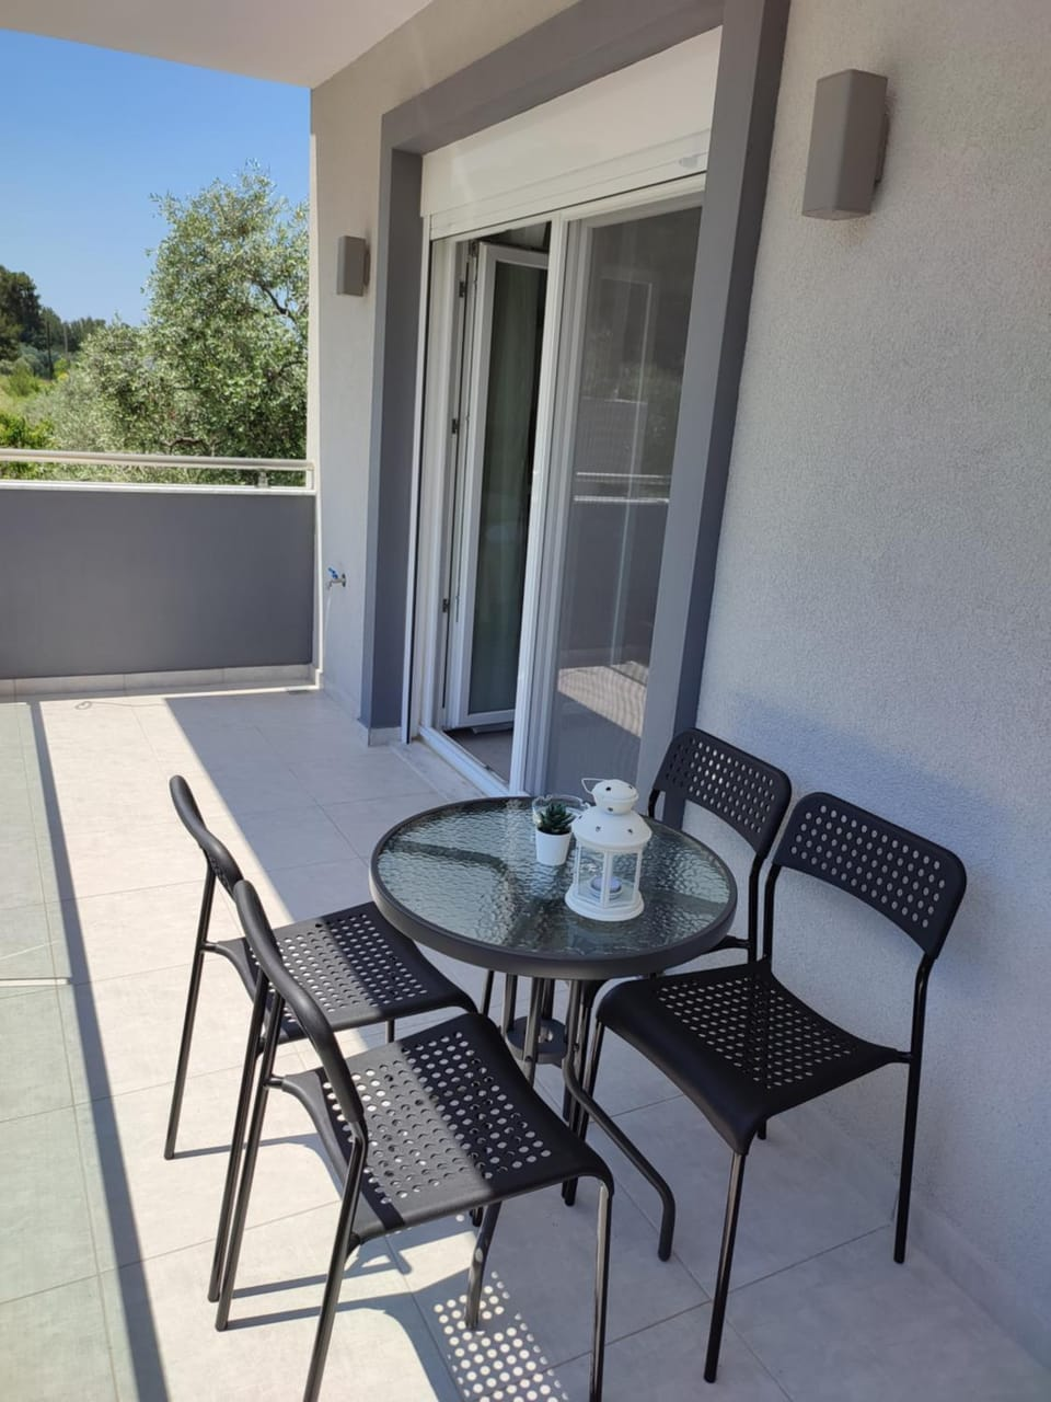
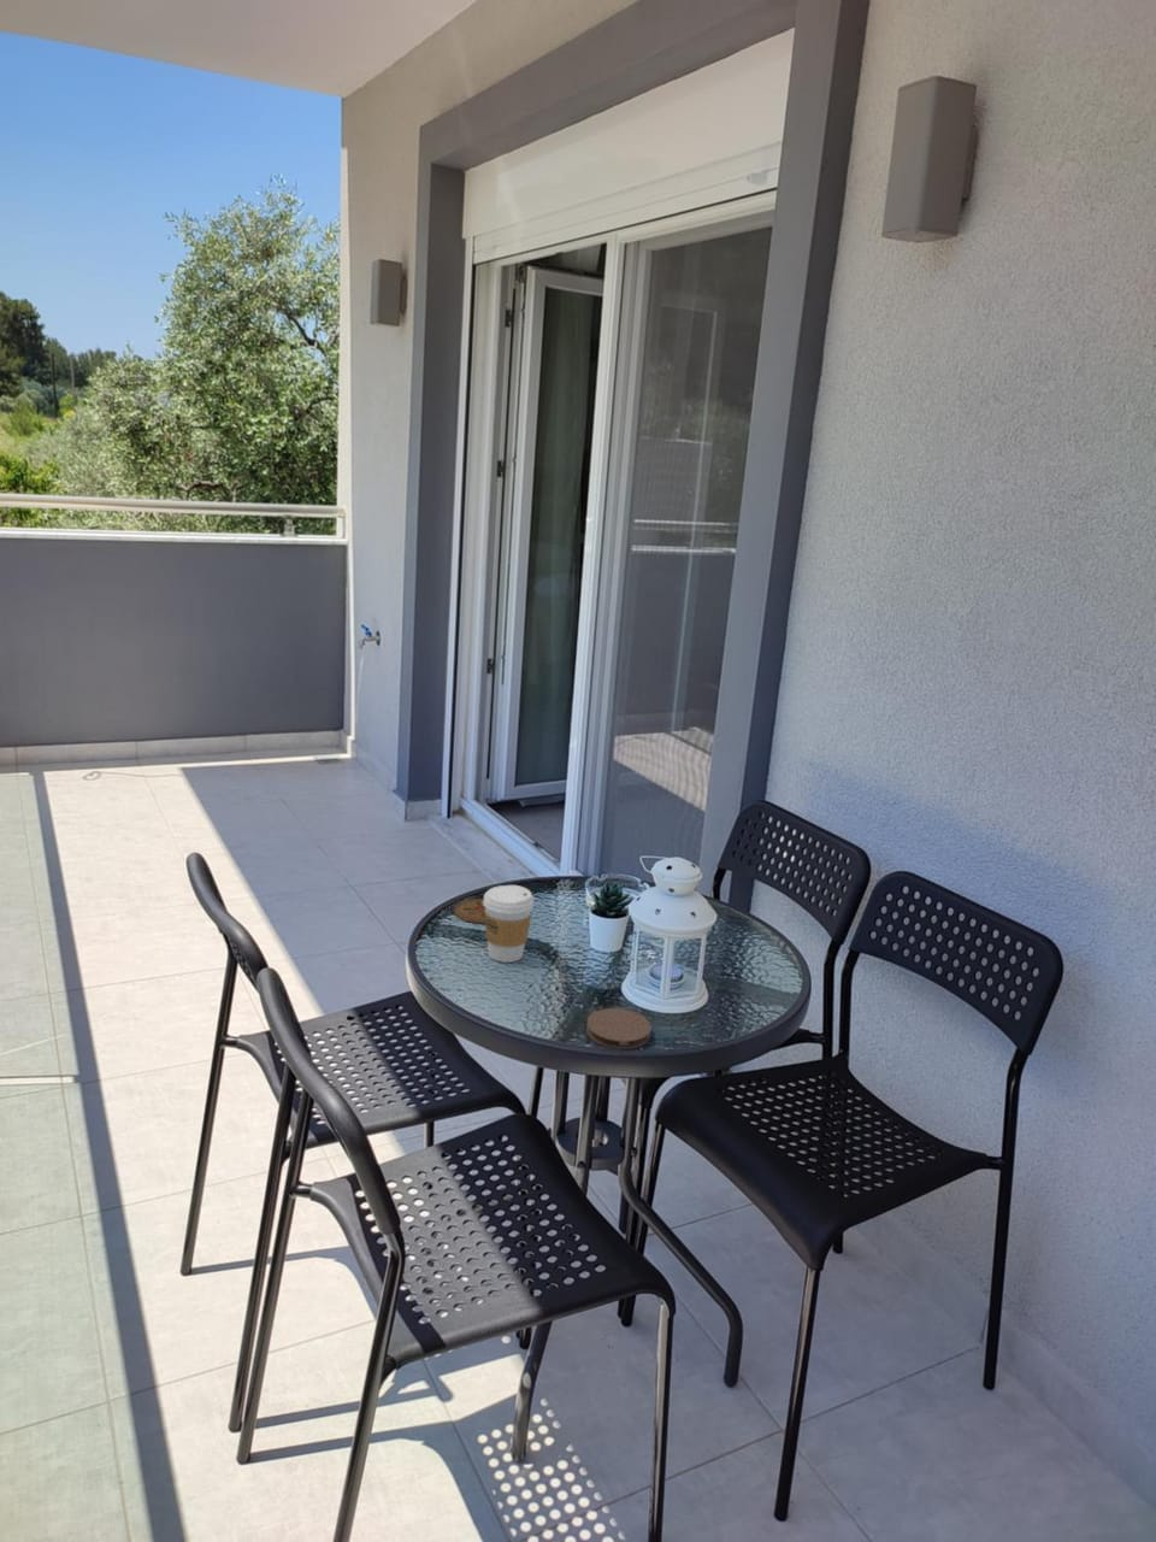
+ coaster [585,1007,652,1050]
+ coffee cup [483,884,534,964]
+ coaster [454,898,486,925]
